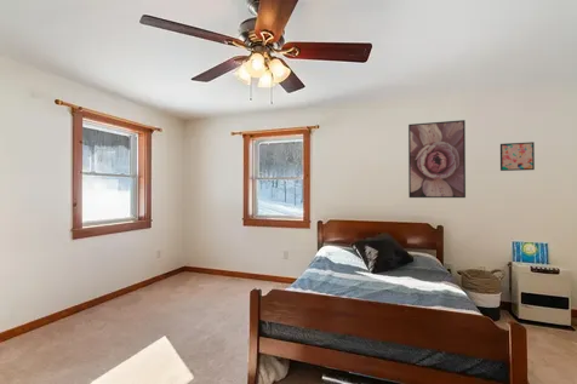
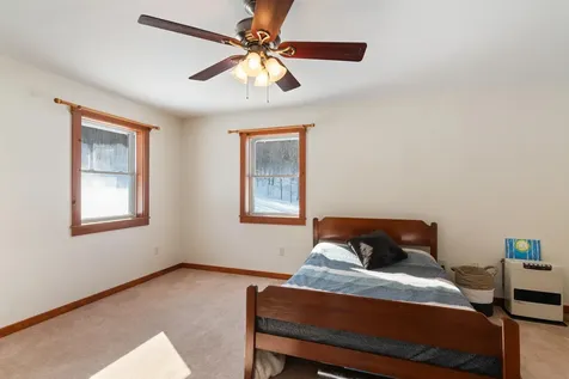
- wall art [499,141,536,172]
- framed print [407,119,467,199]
